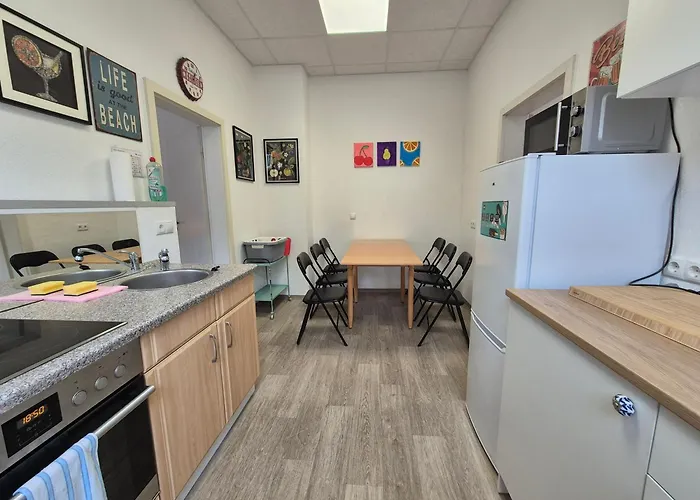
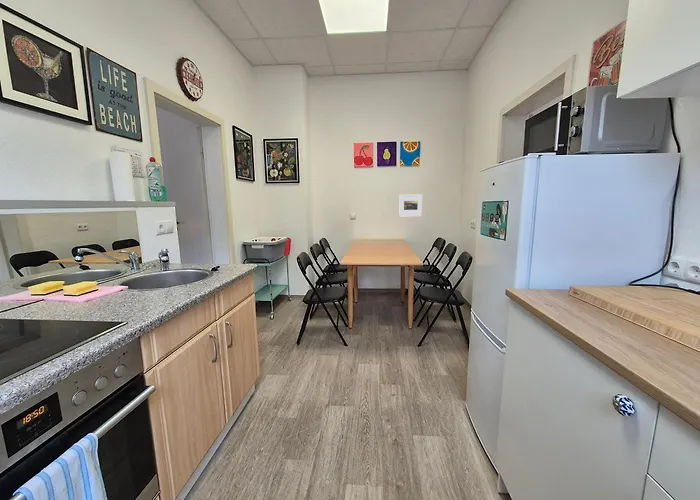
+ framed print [398,193,423,217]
